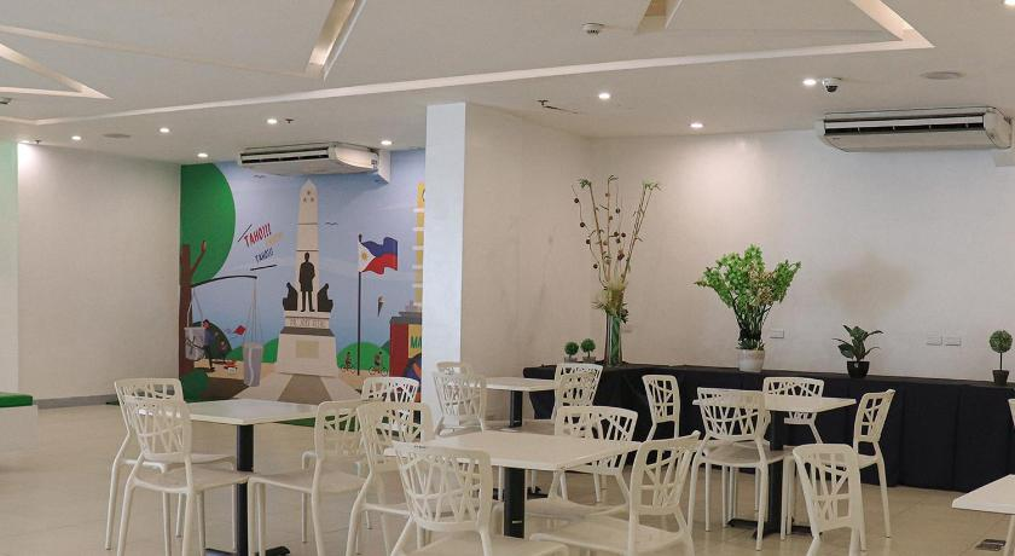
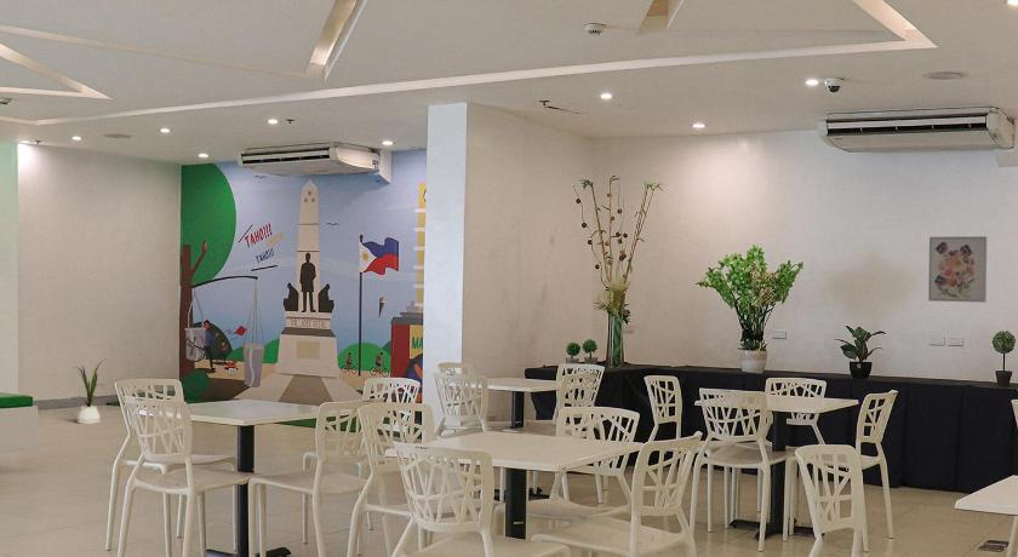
+ house plant [70,357,109,425]
+ wall art [927,235,988,304]
